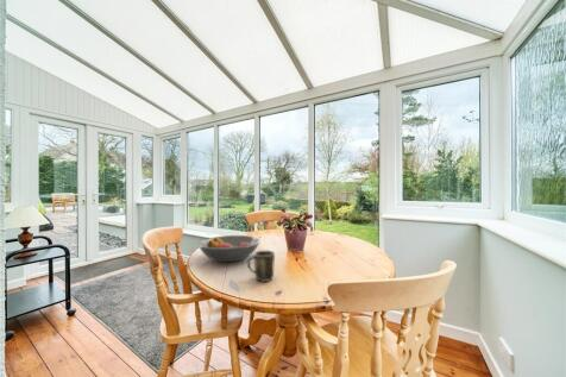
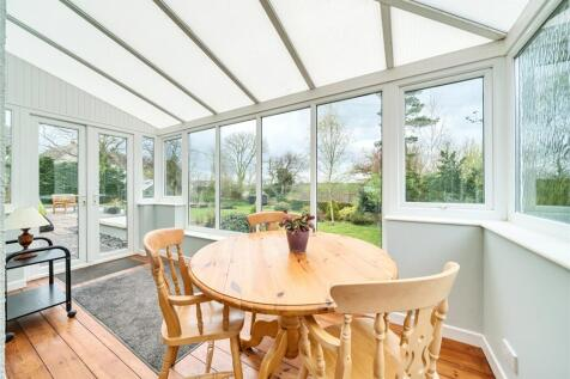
- mug [246,250,276,283]
- fruit bowl [197,234,262,263]
